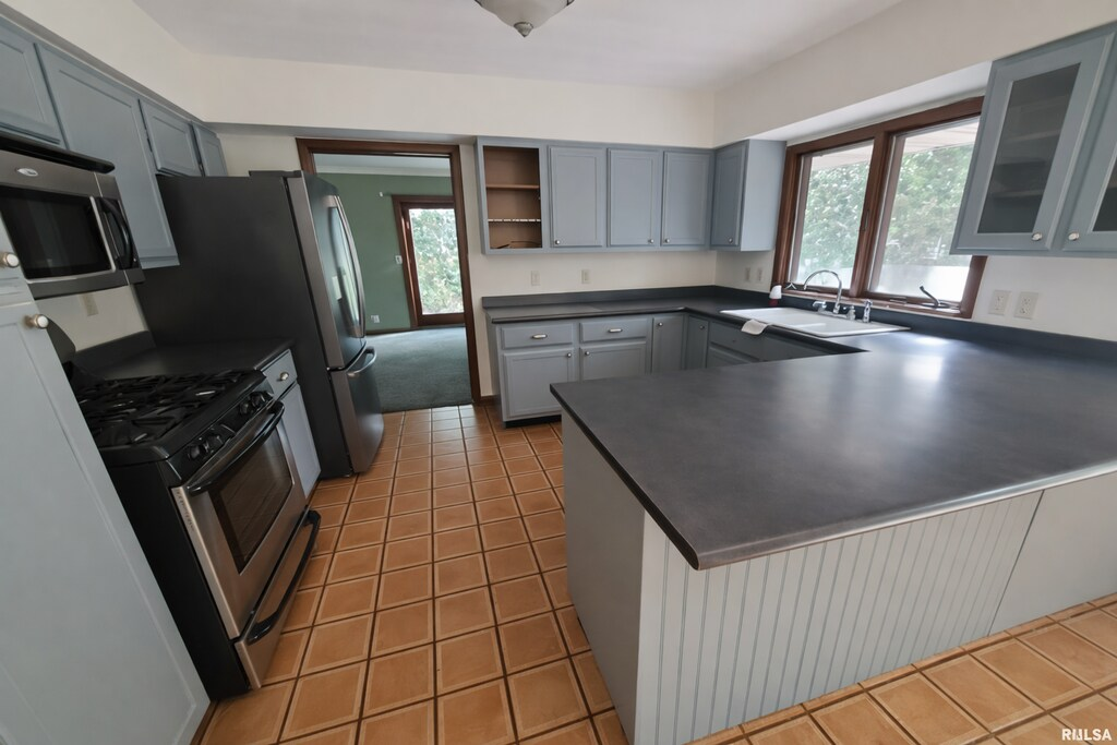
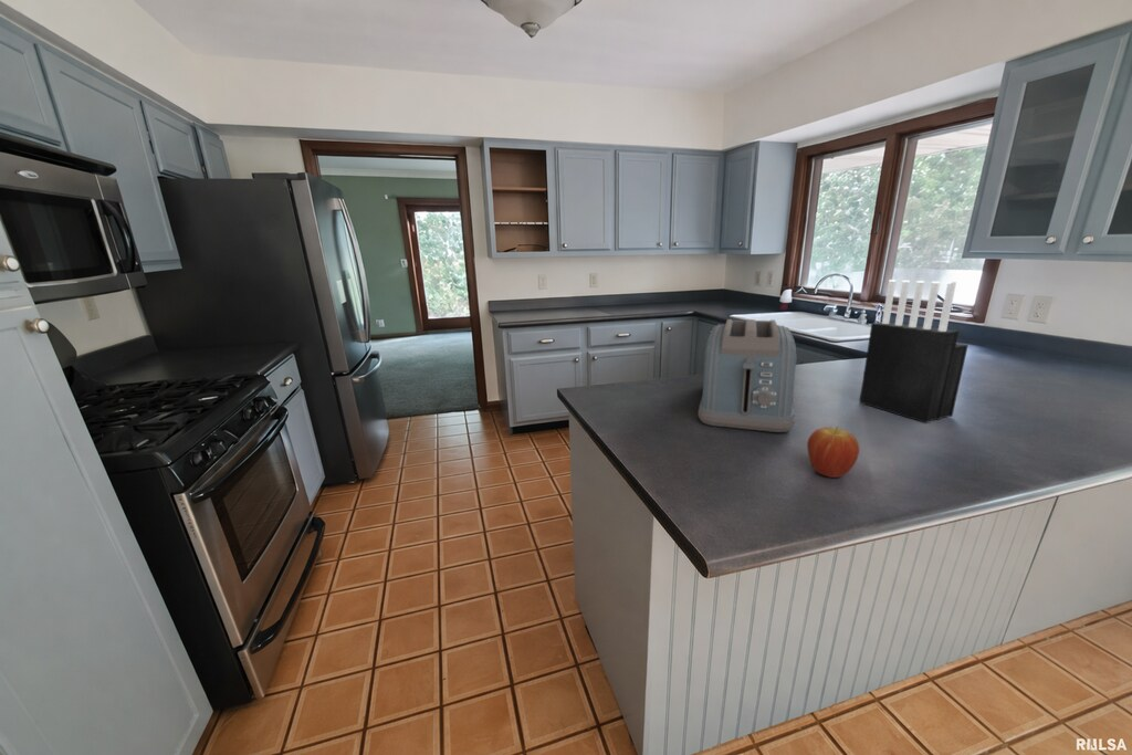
+ toaster [698,318,798,433]
+ knife block [858,279,969,424]
+ fruit [806,426,860,479]
